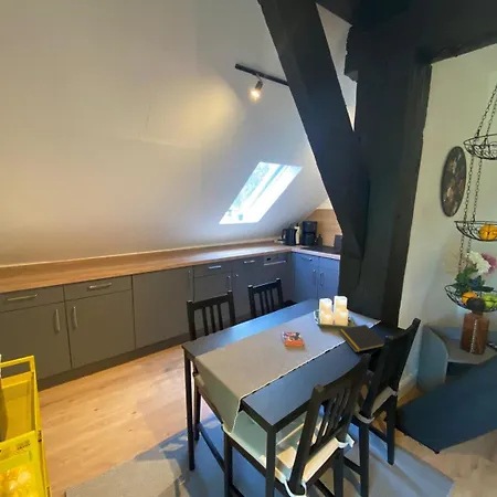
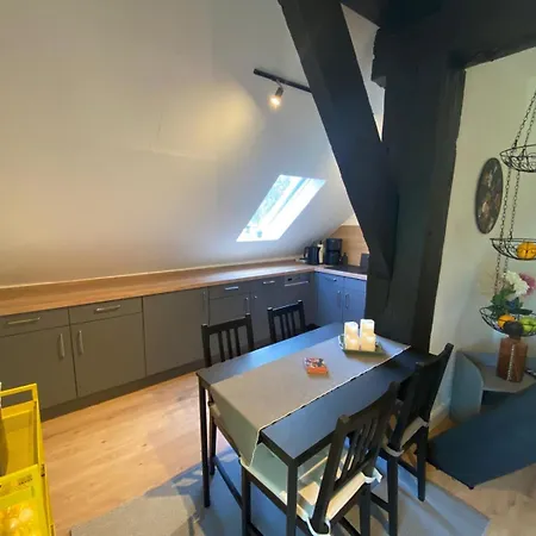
- notepad [338,324,385,353]
